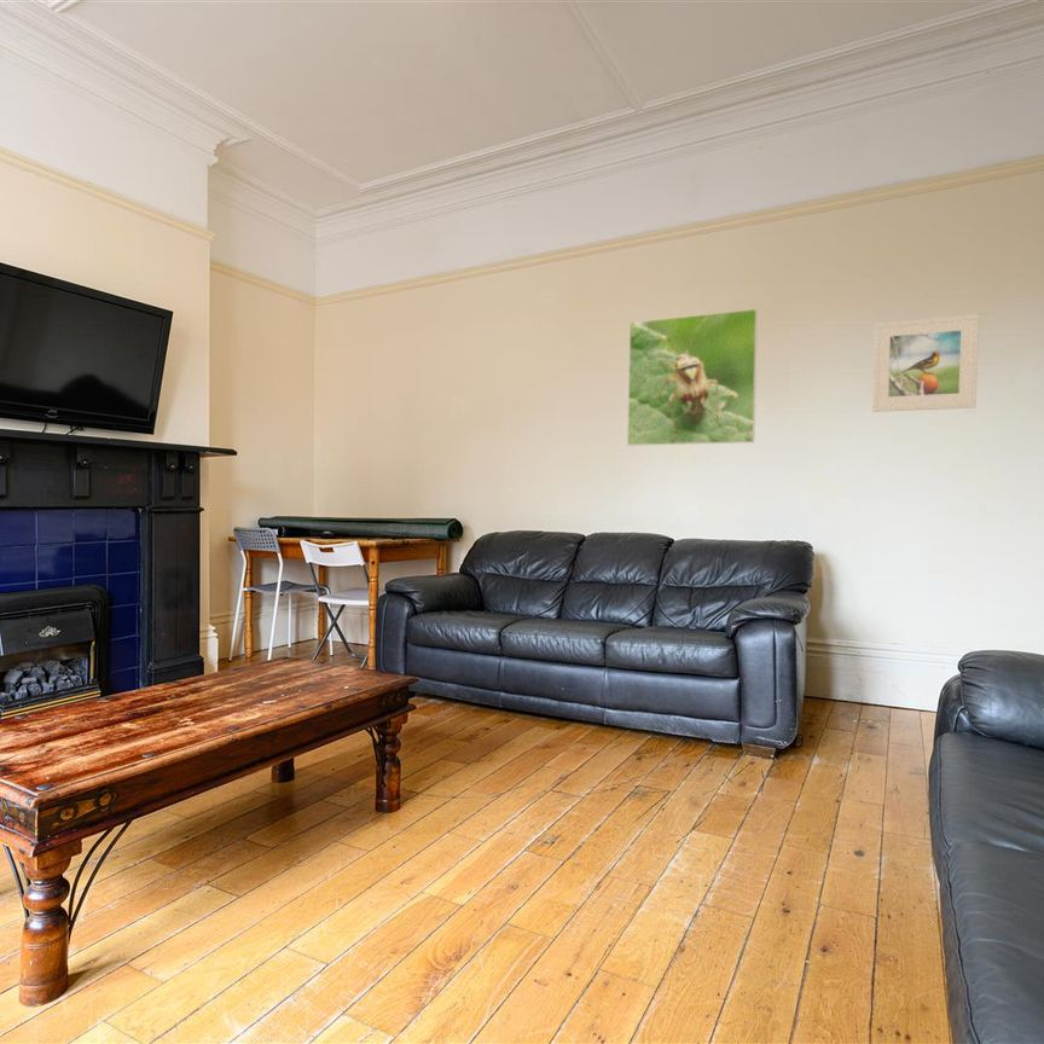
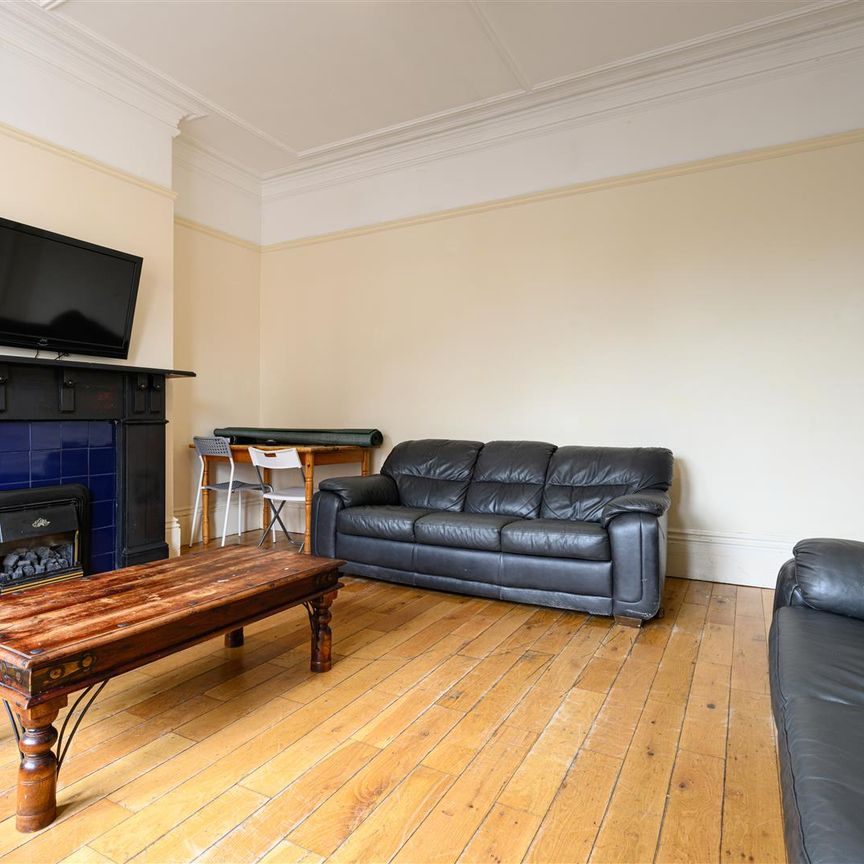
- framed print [871,313,980,413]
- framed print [626,308,759,447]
